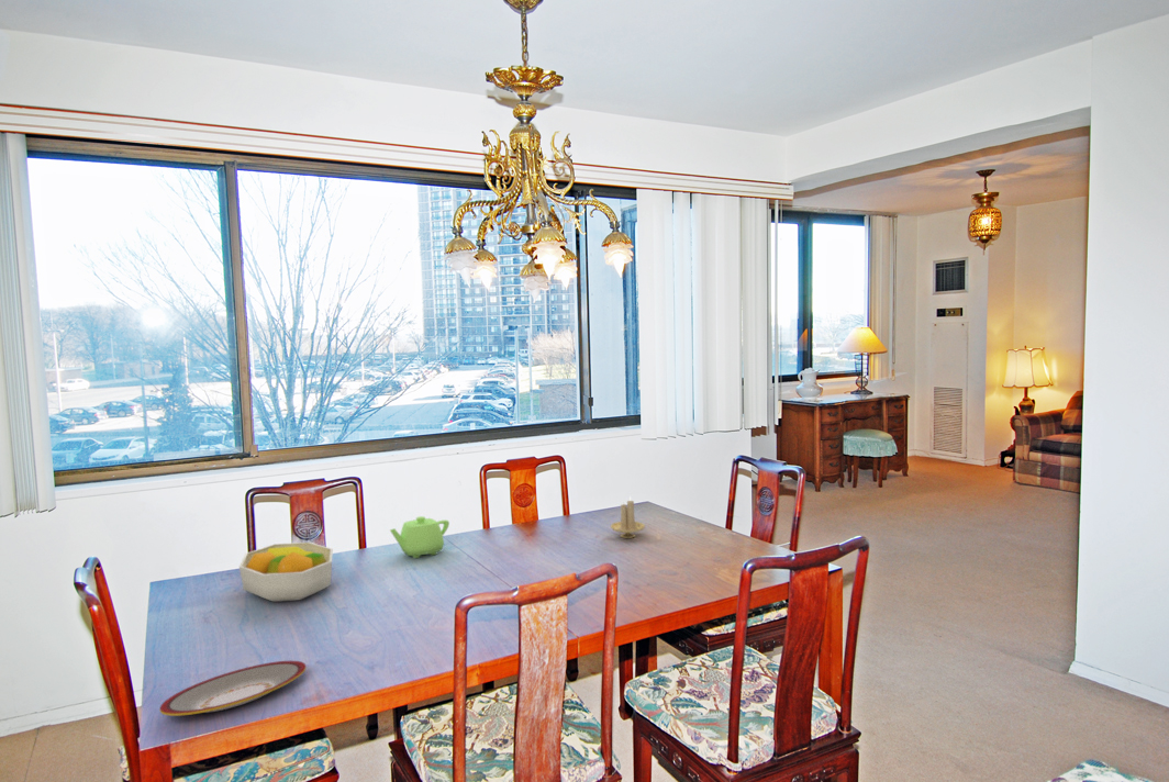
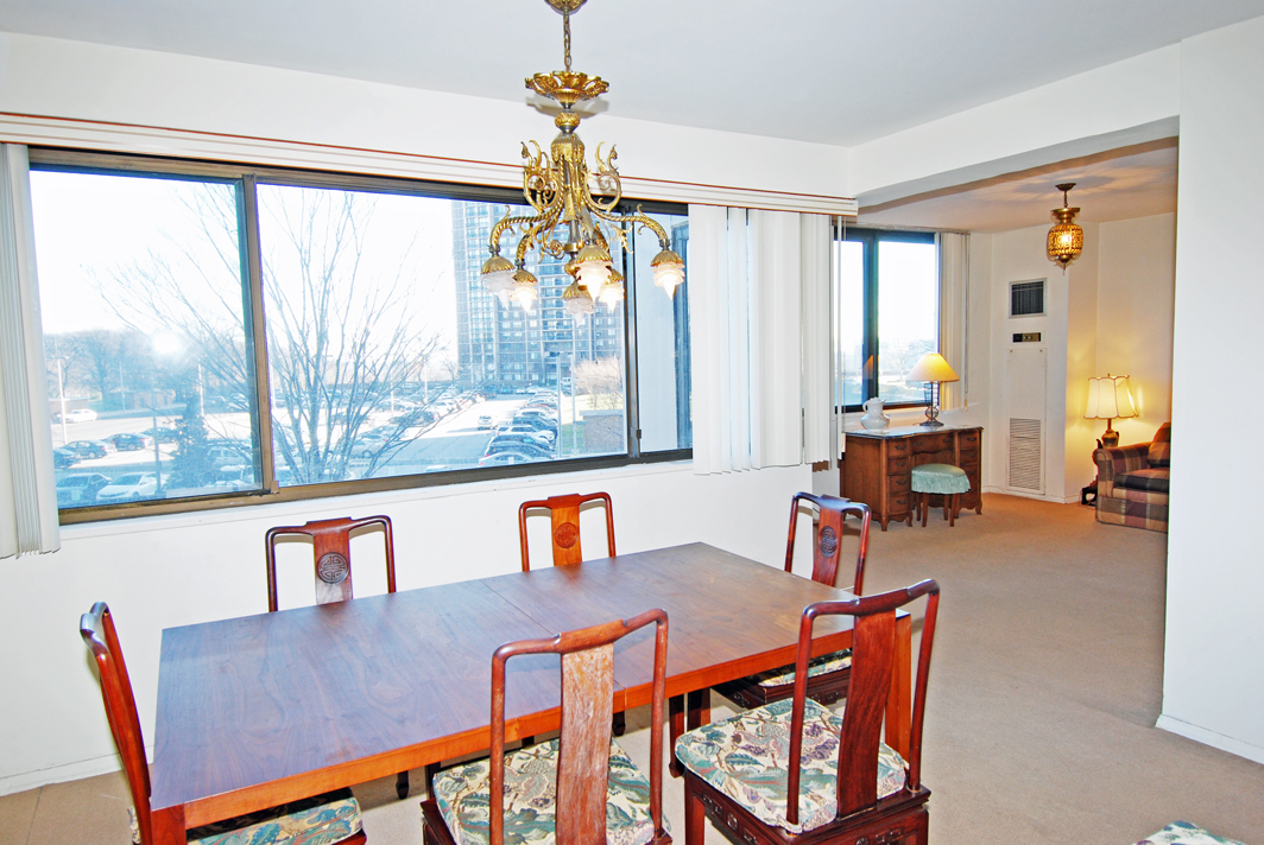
- plate [159,660,308,717]
- fruit bowl [238,541,334,603]
- teapot [389,515,450,559]
- candle holder [610,494,646,539]
